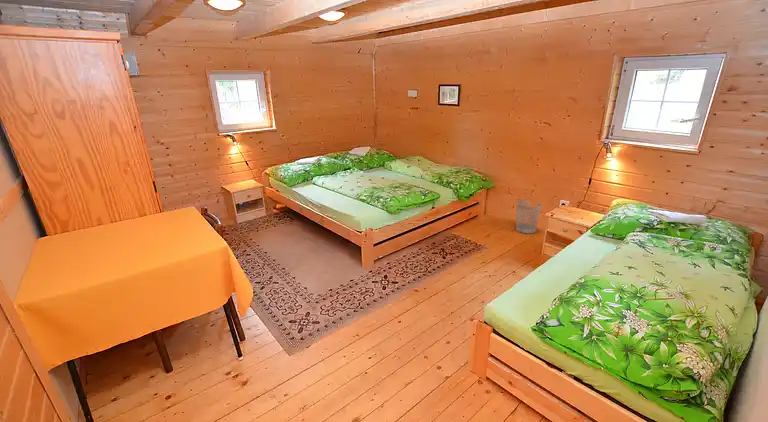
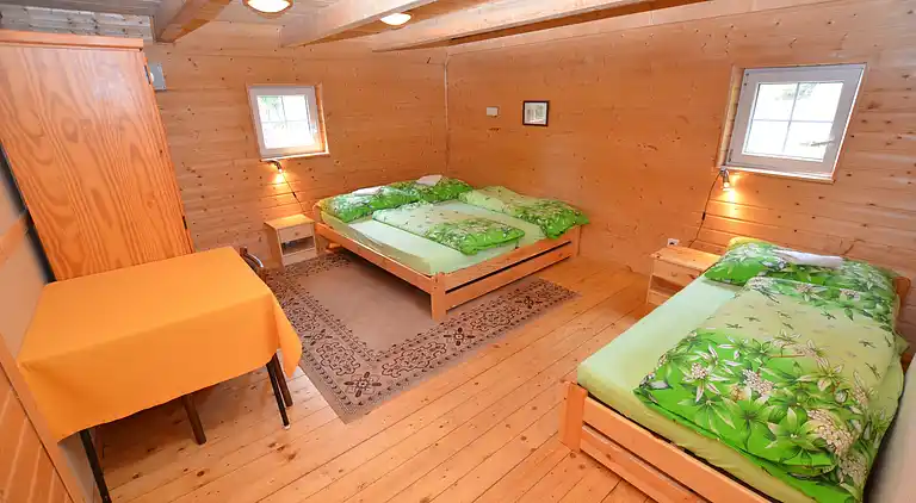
- wastebasket [515,199,542,234]
